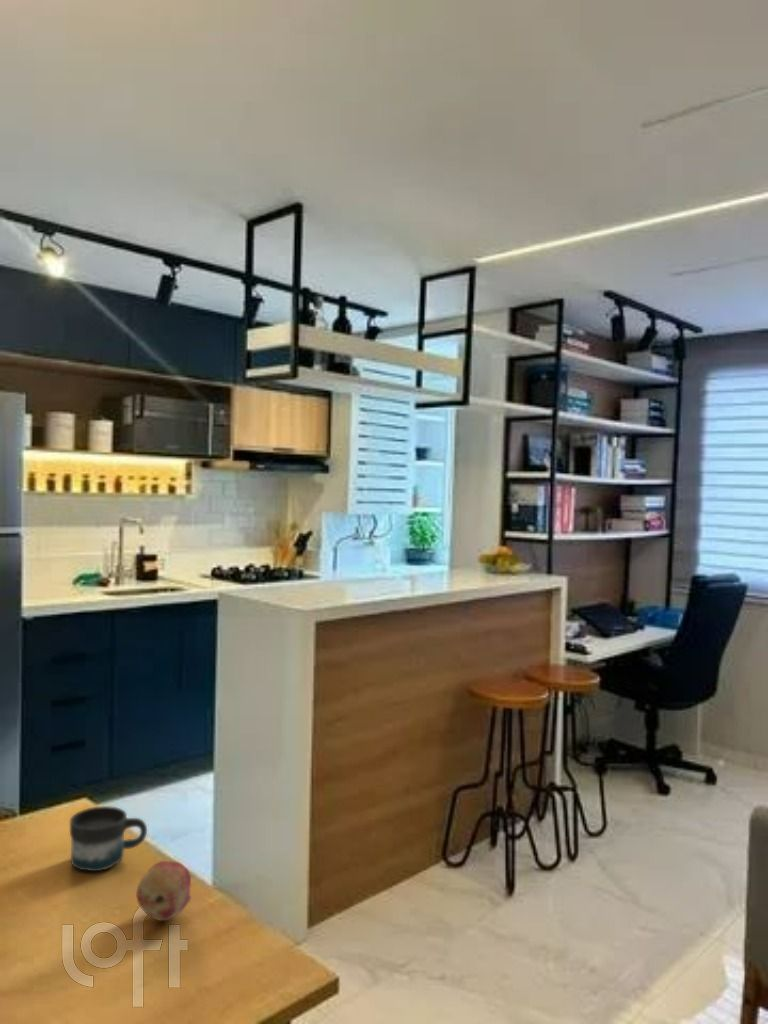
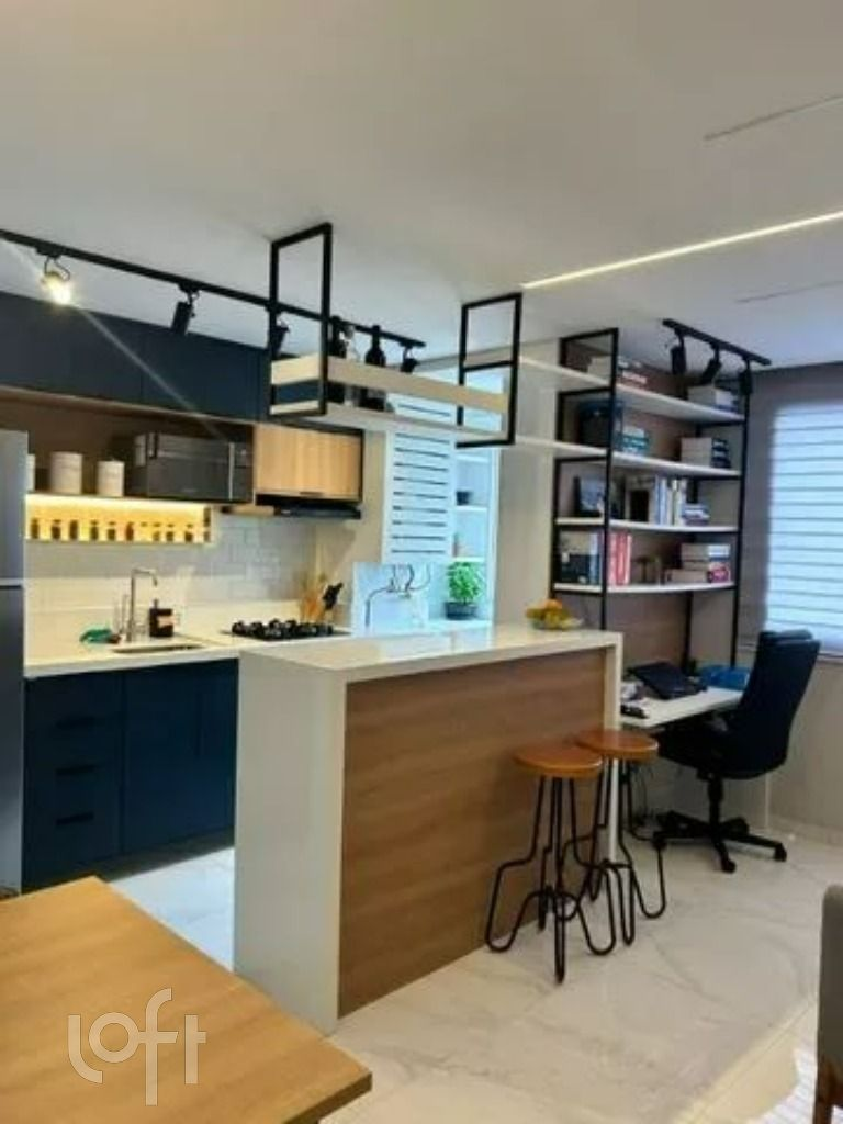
- mug [69,805,148,872]
- fruit [136,860,192,922]
